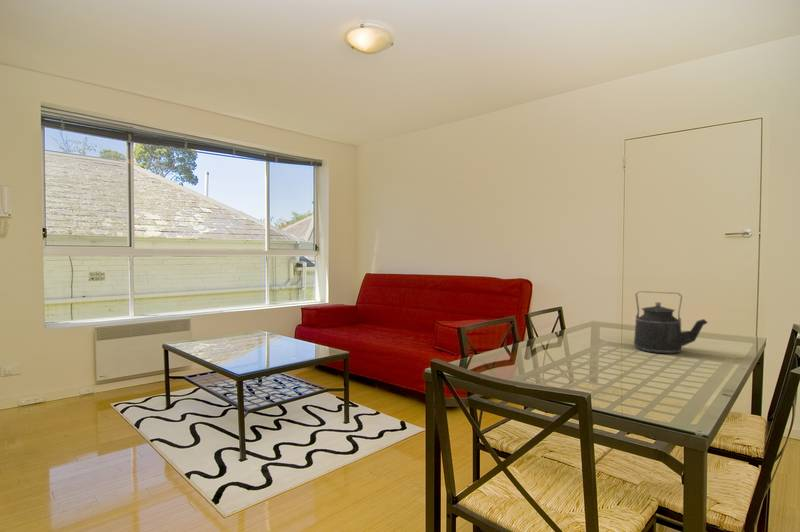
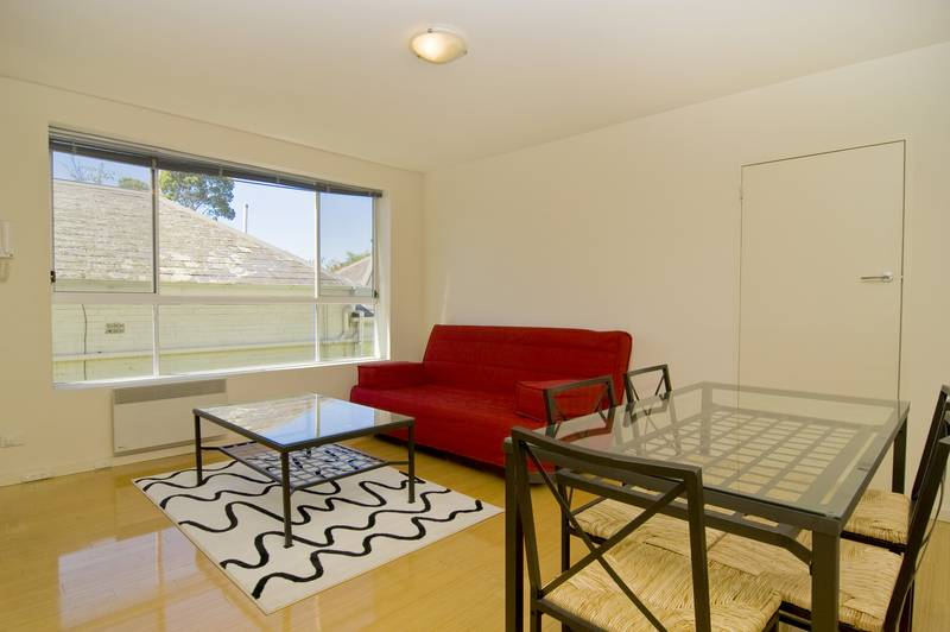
- kettle [633,290,709,355]
